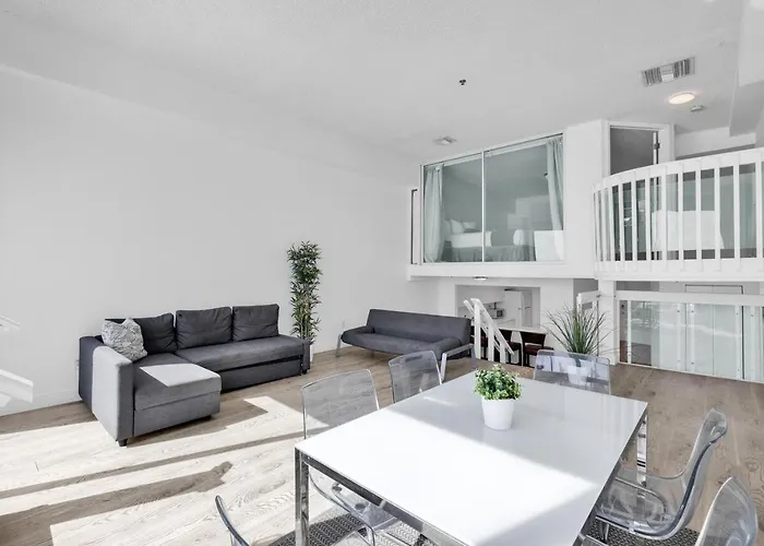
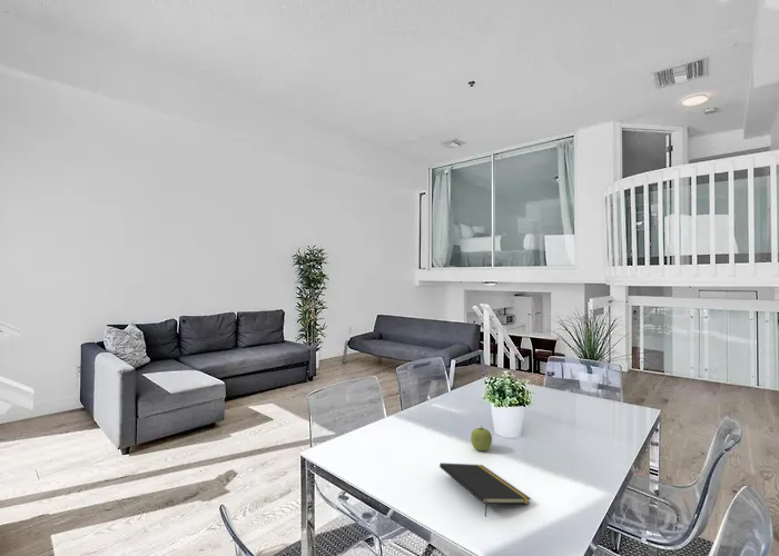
+ notepad [438,461,532,518]
+ fruit [470,425,493,451]
